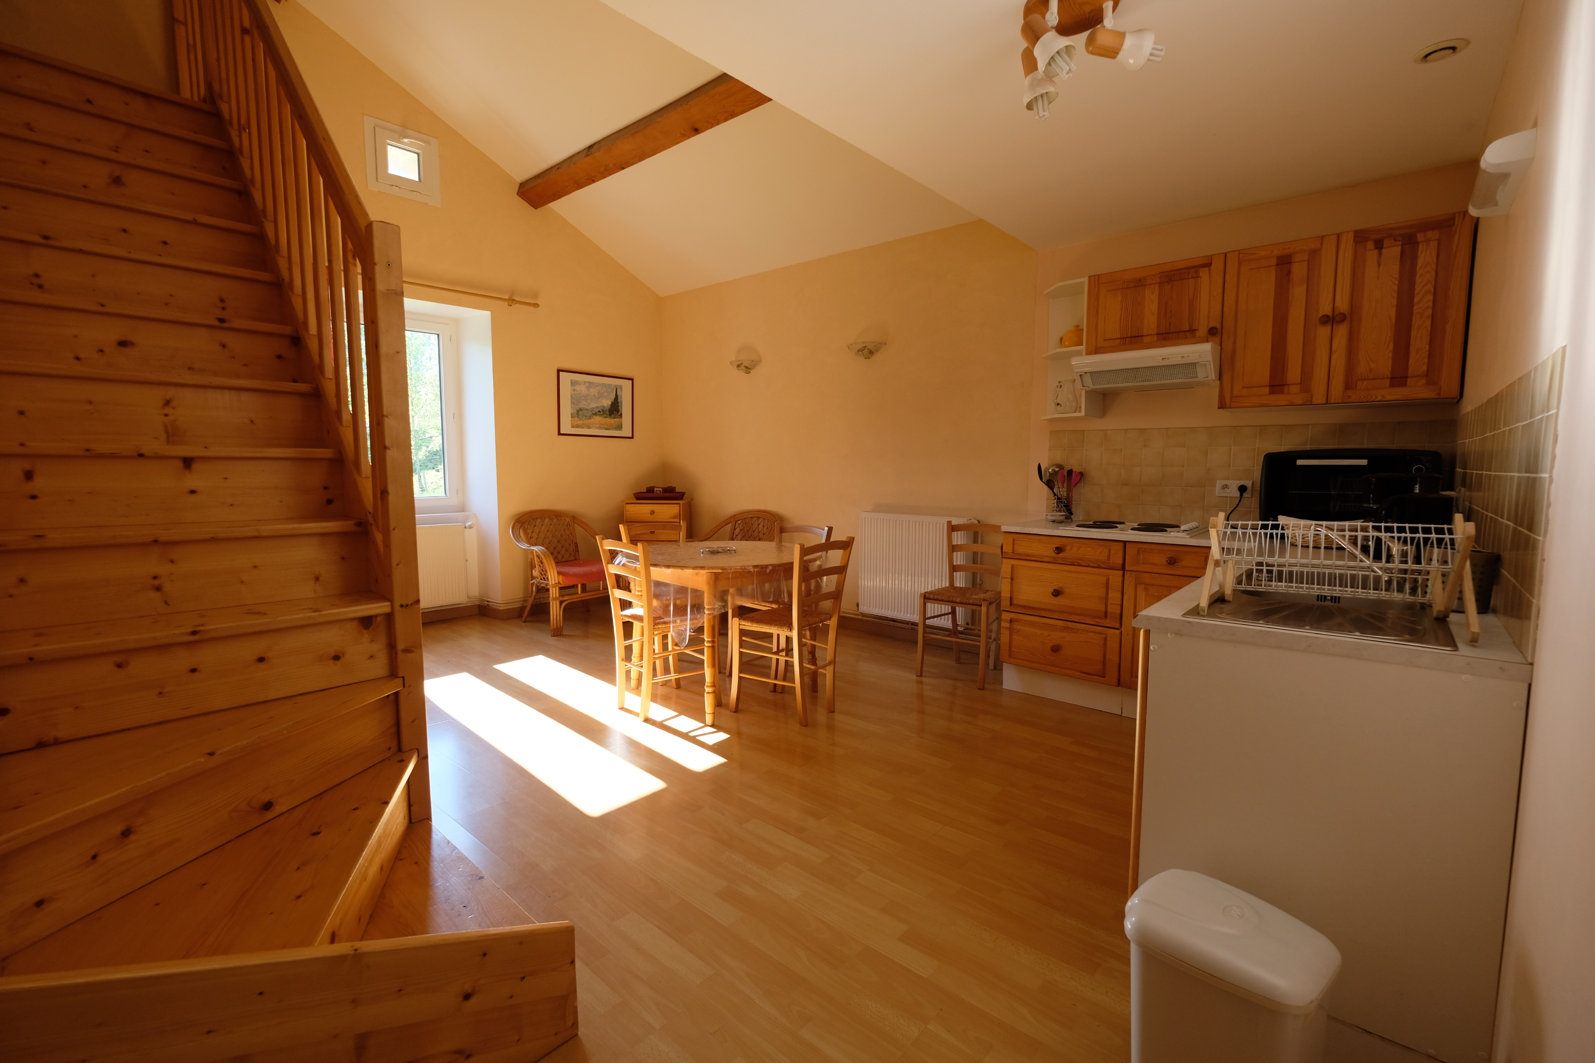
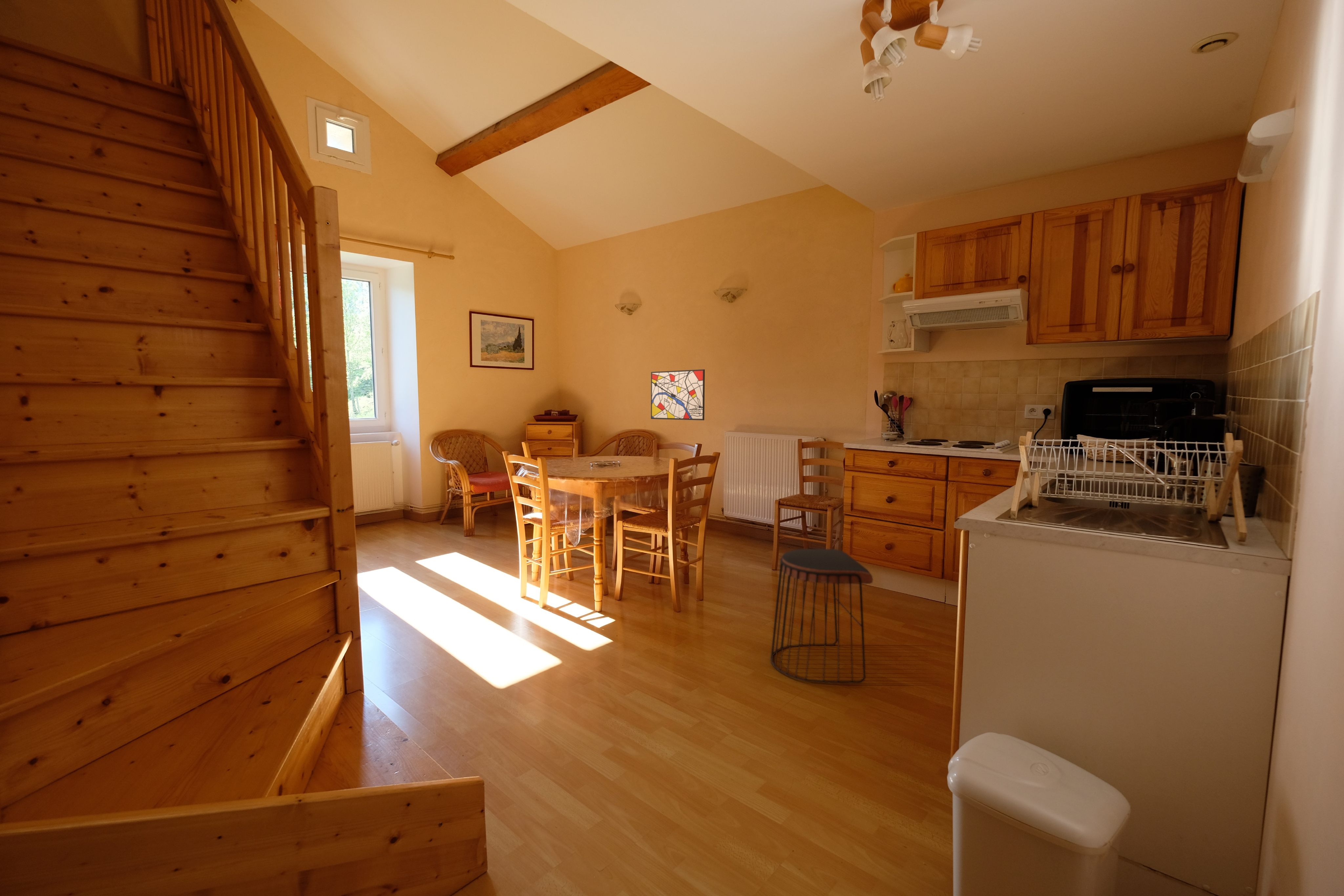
+ wall art [651,369,705,421]
+ stool [770,548,873,684]
